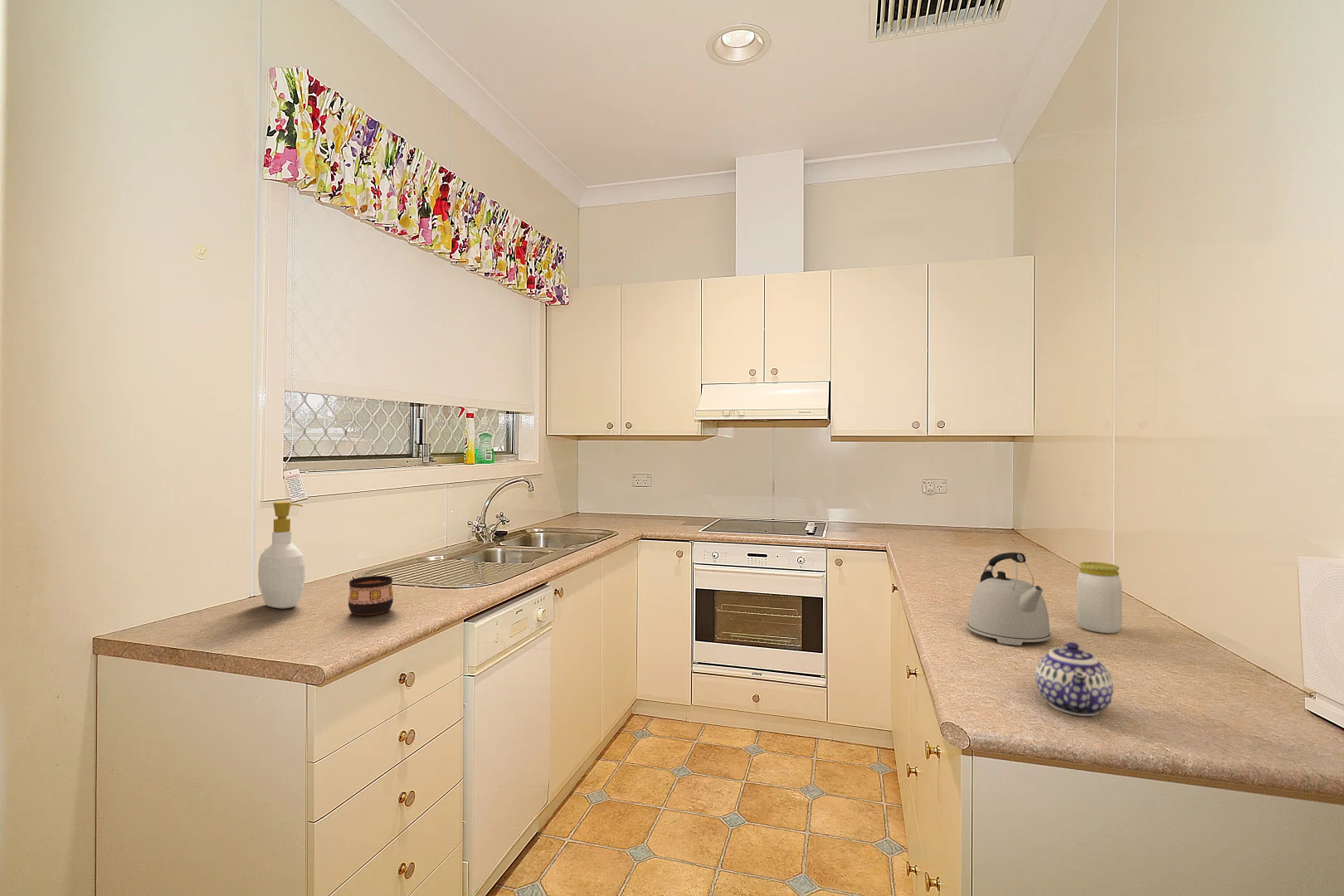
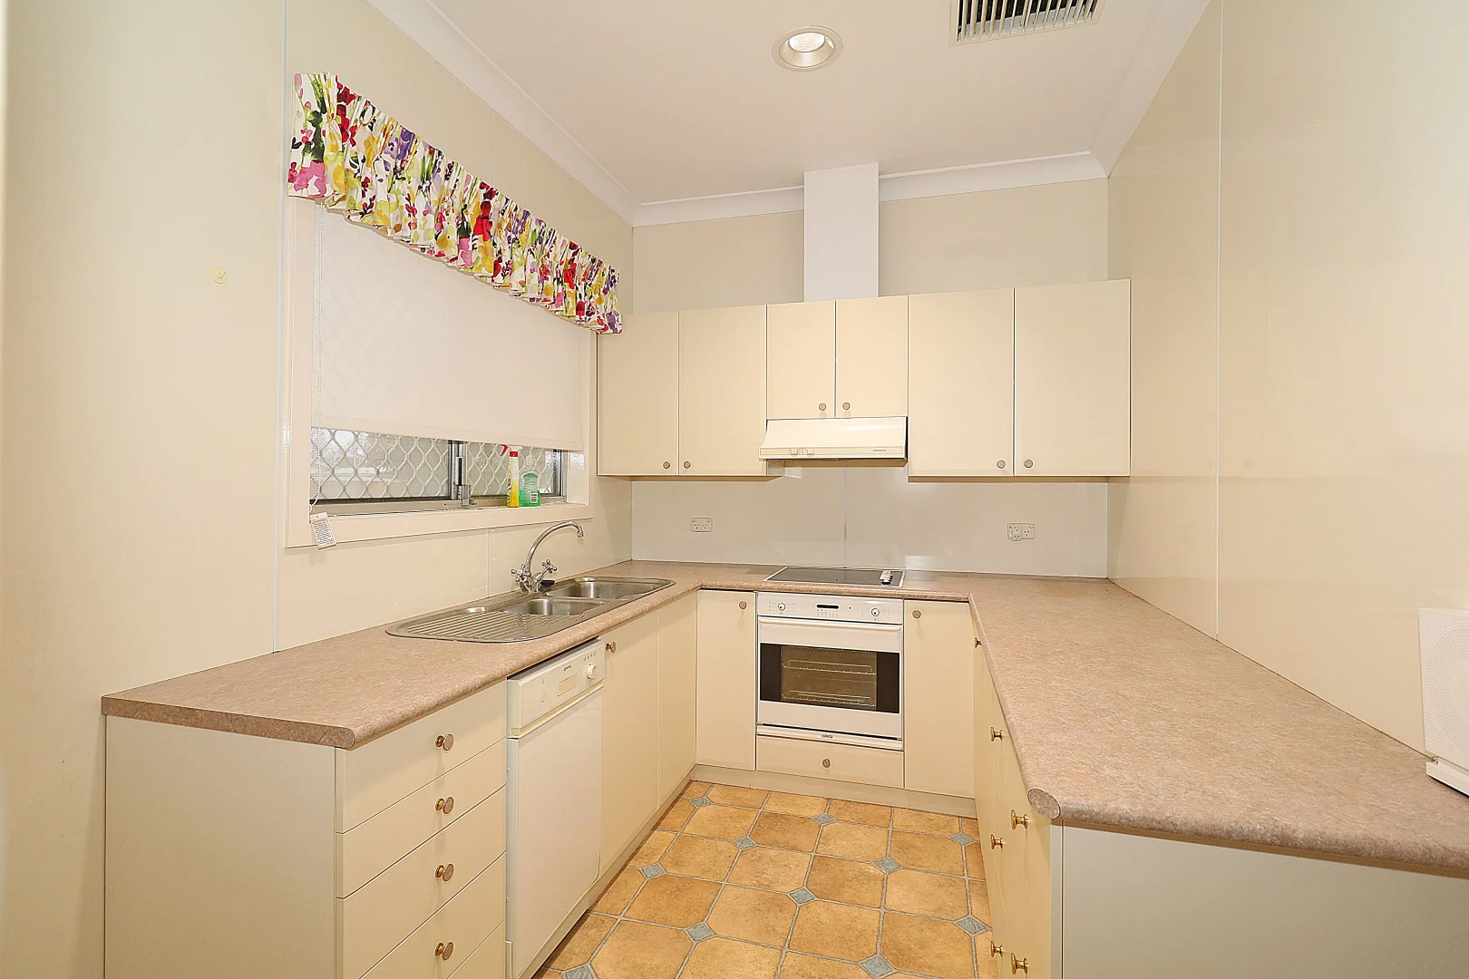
- teapot [1035,641,1114,717]
- soap bottle [257,501,306,610]
- jar [1076,561,1122,634]
- cup [348,575,394,616]
- kettle [967,552,1051,646]
